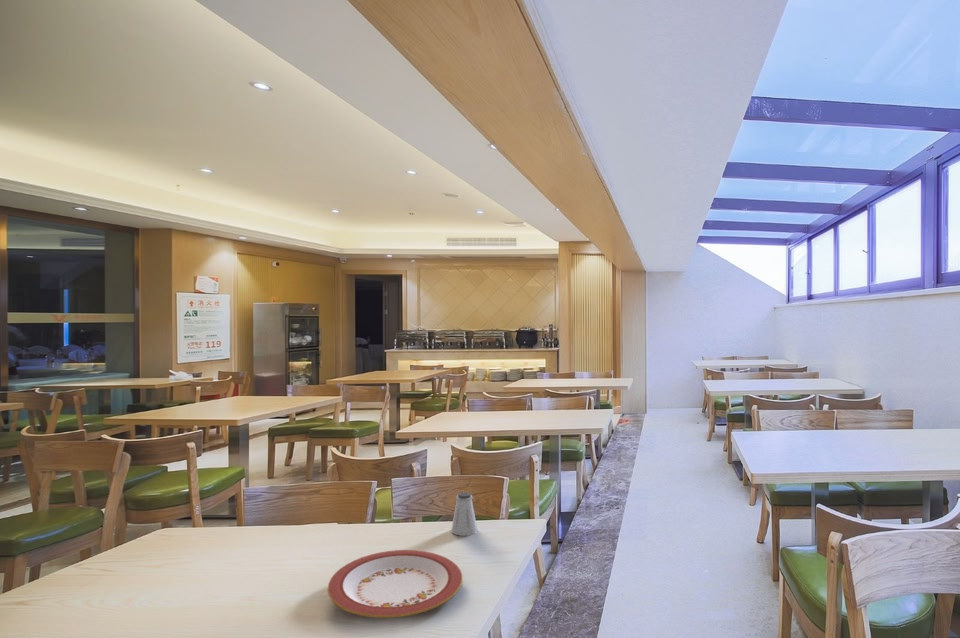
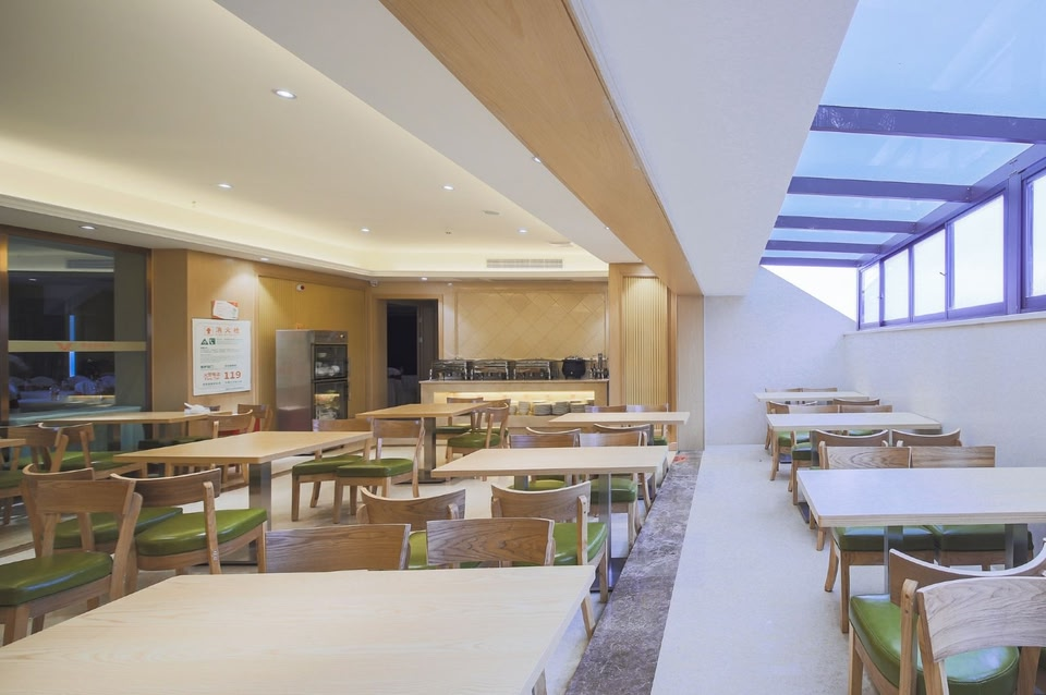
- saltshaker [450,491,479,537]
- plate [327,549,463,619]
